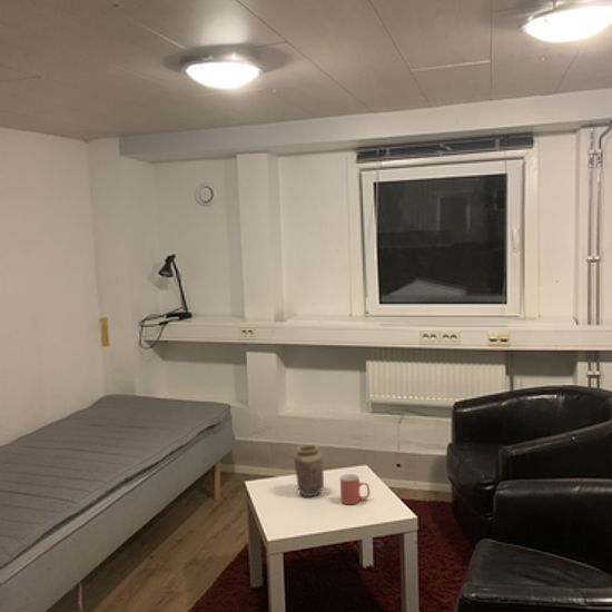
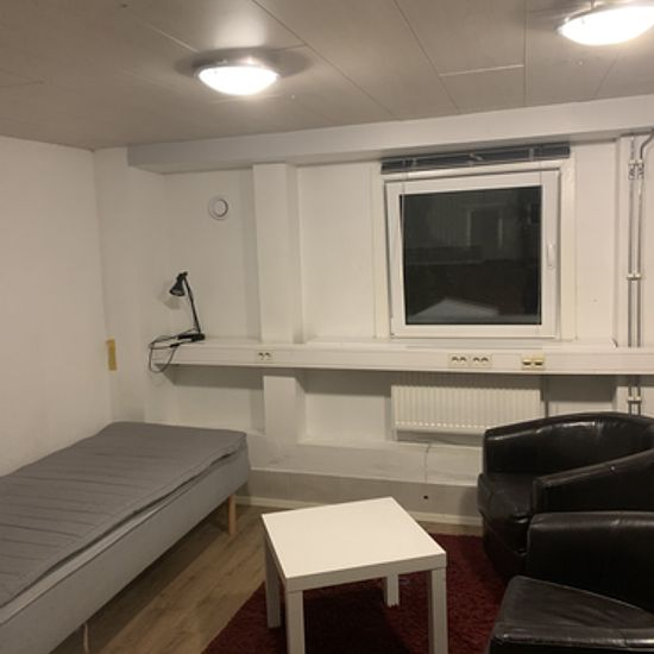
- vase [293,444,325,497]
- mug [339,473,371,505]
